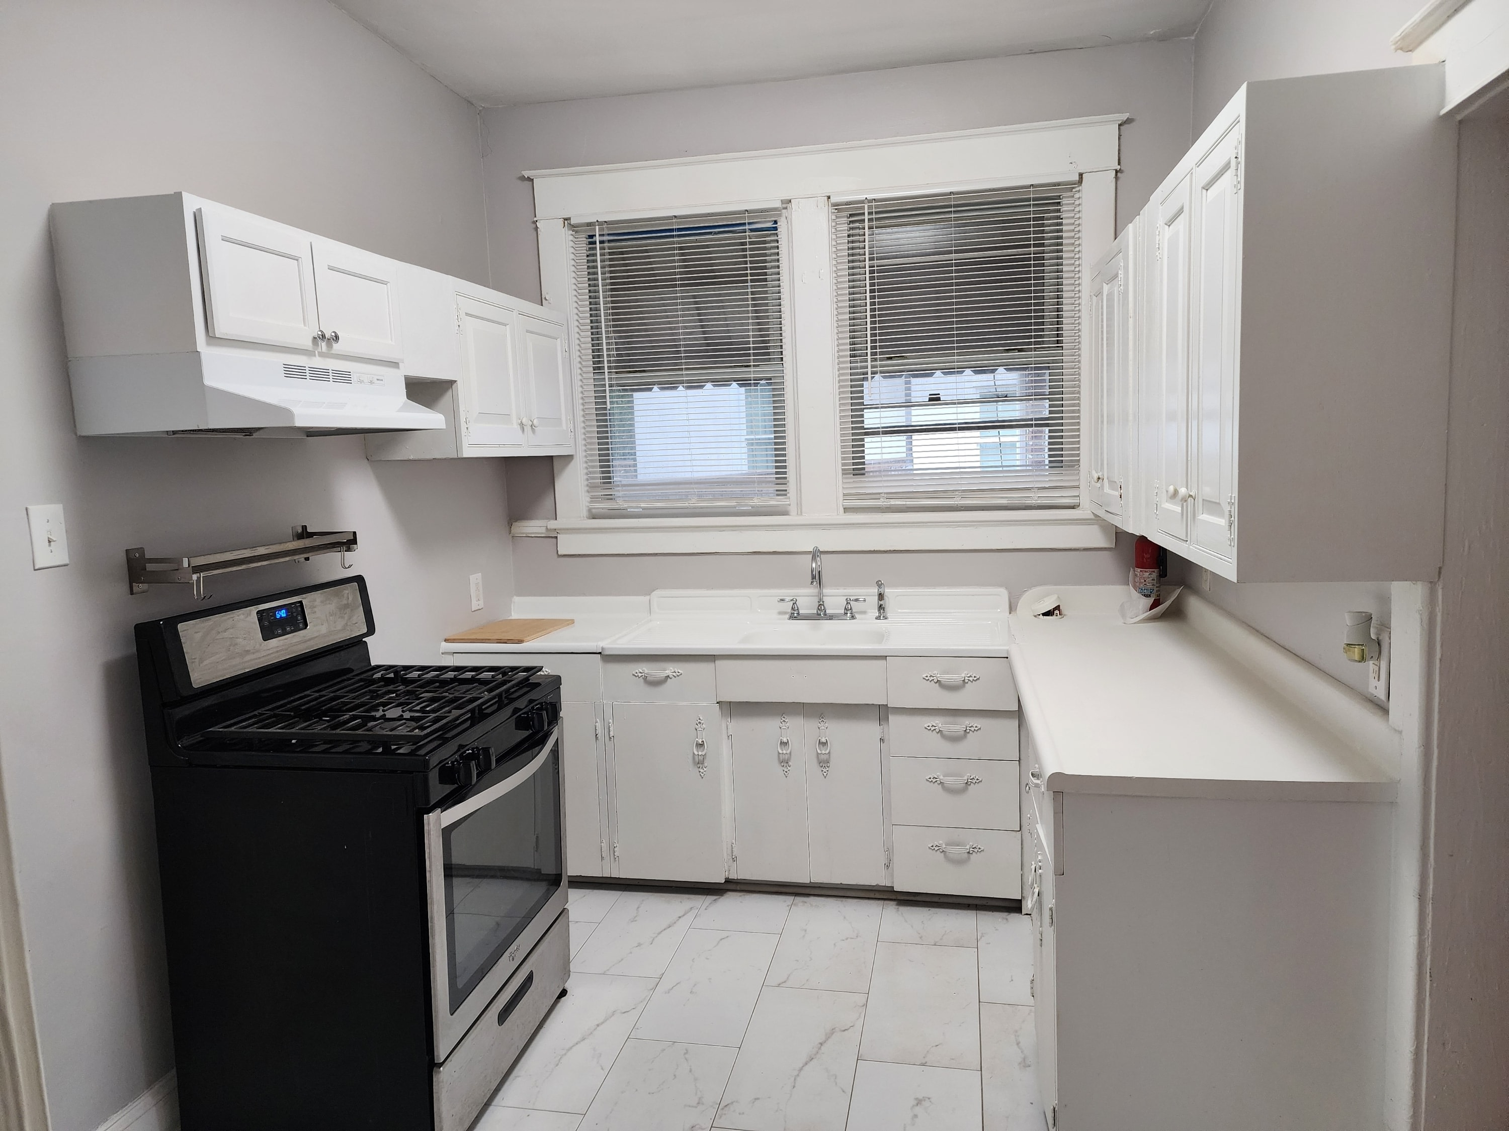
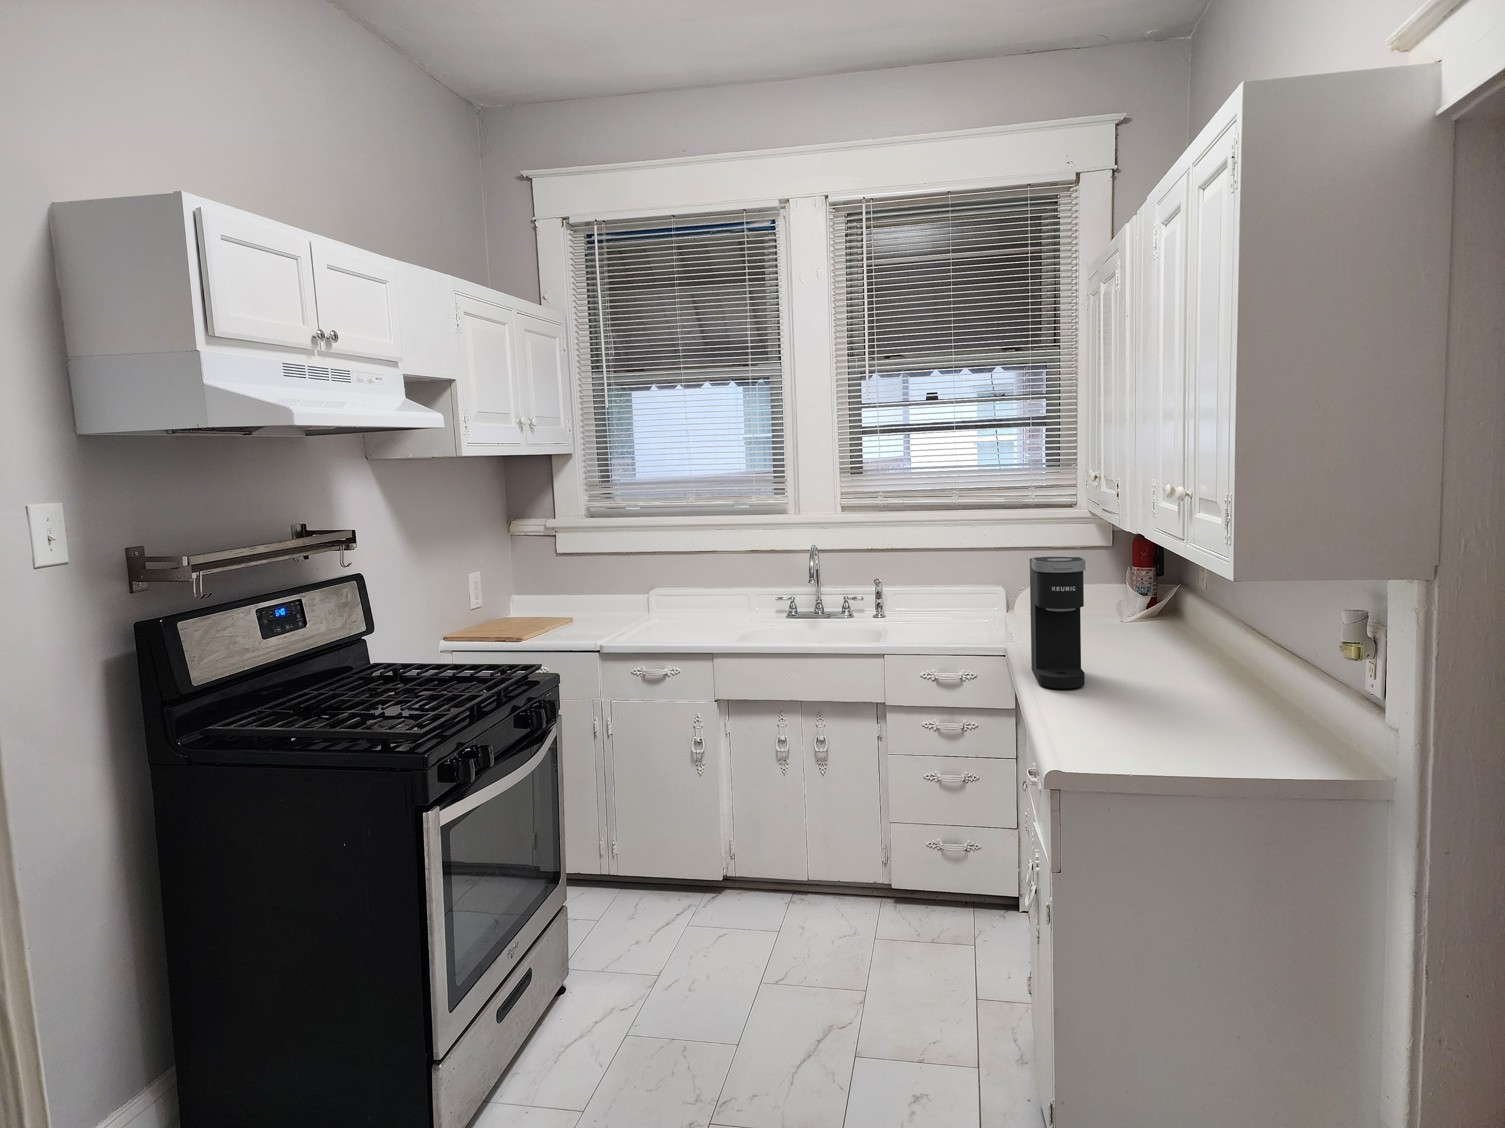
+ coffee maker [1030,556,1085,690]
